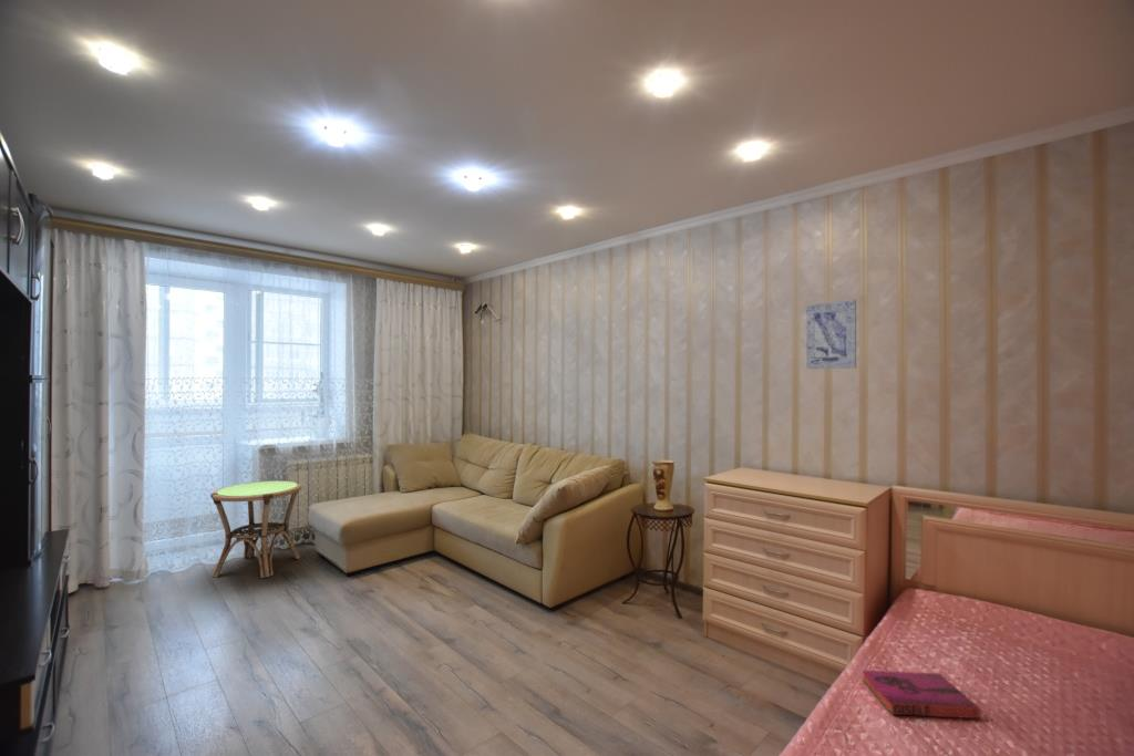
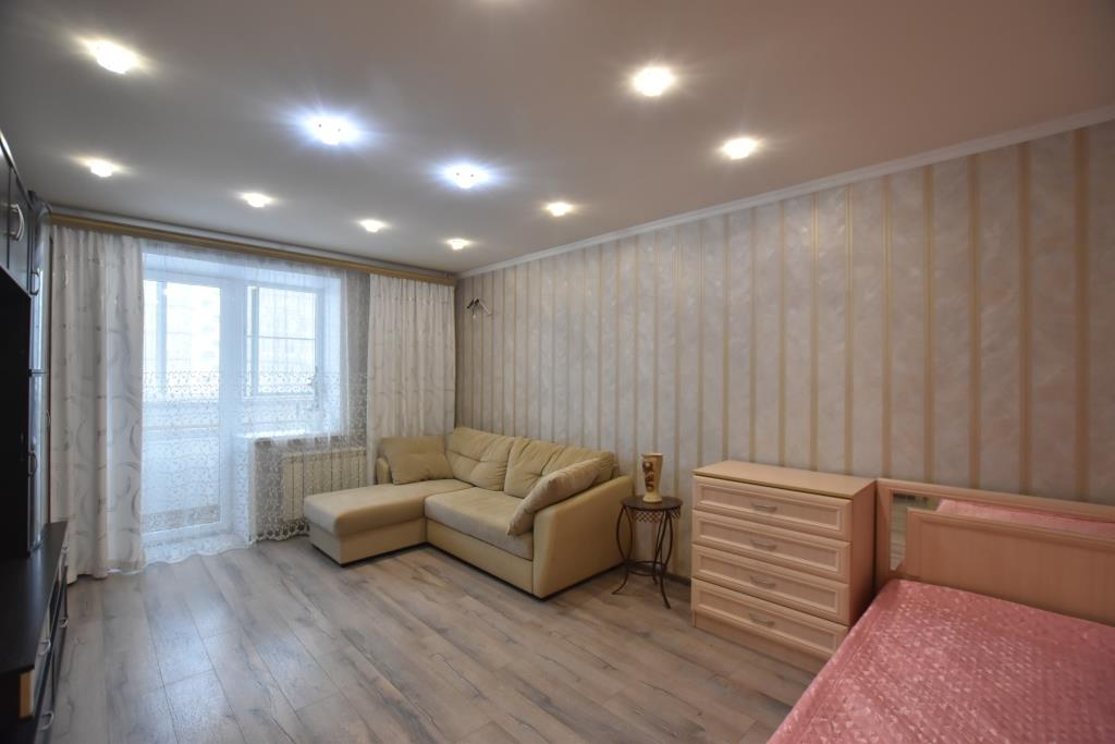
- hardback book [860,670,981,719]
- wall art [805,299,857,370]
- side table [209,480,303,579]
